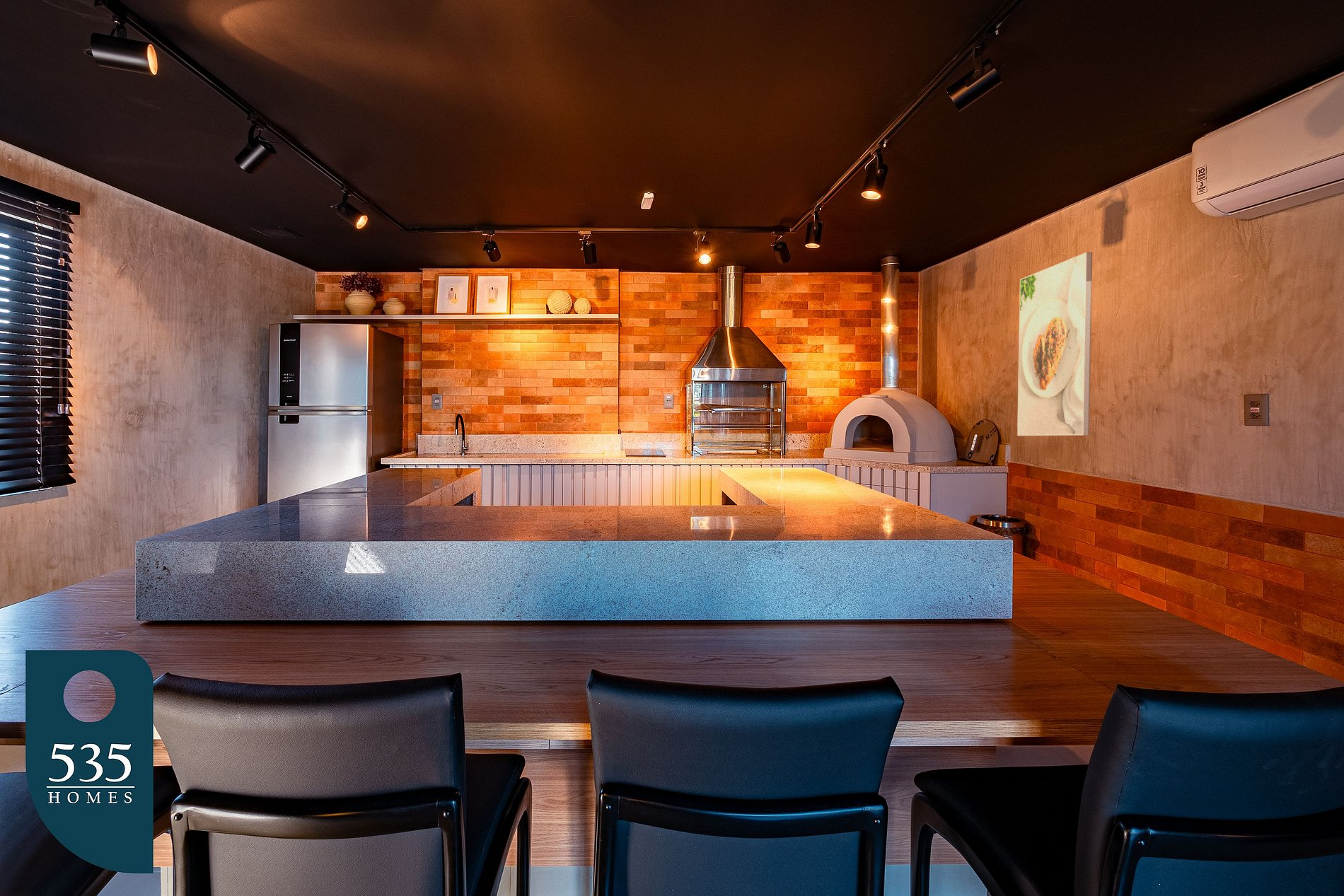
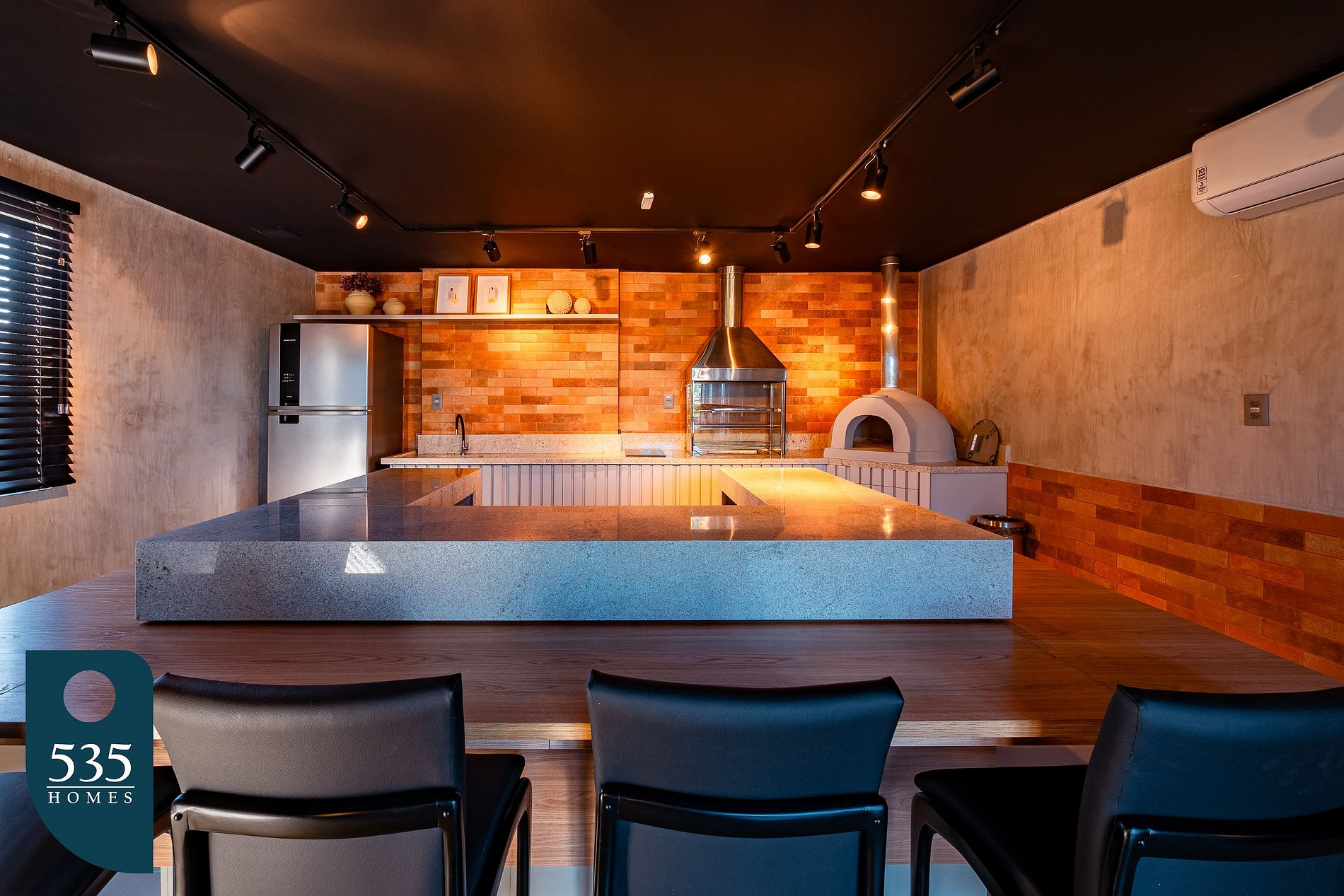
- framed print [1016,252,1093,436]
